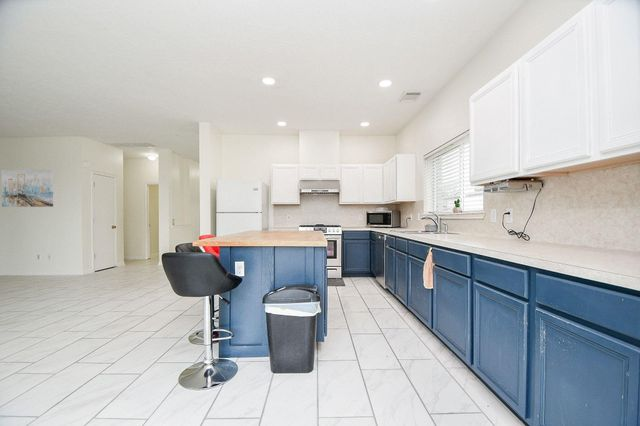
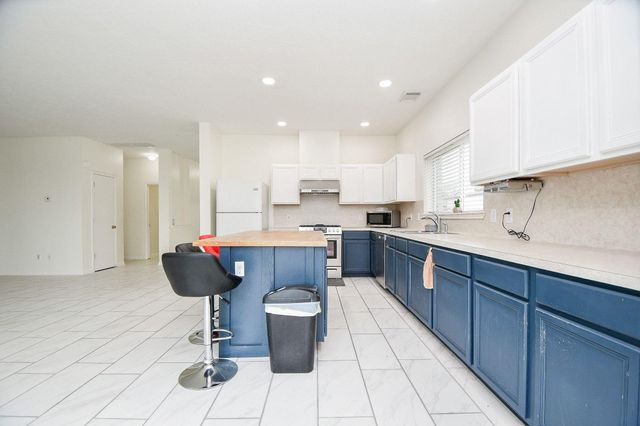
- wall art [0,169,54,208]
